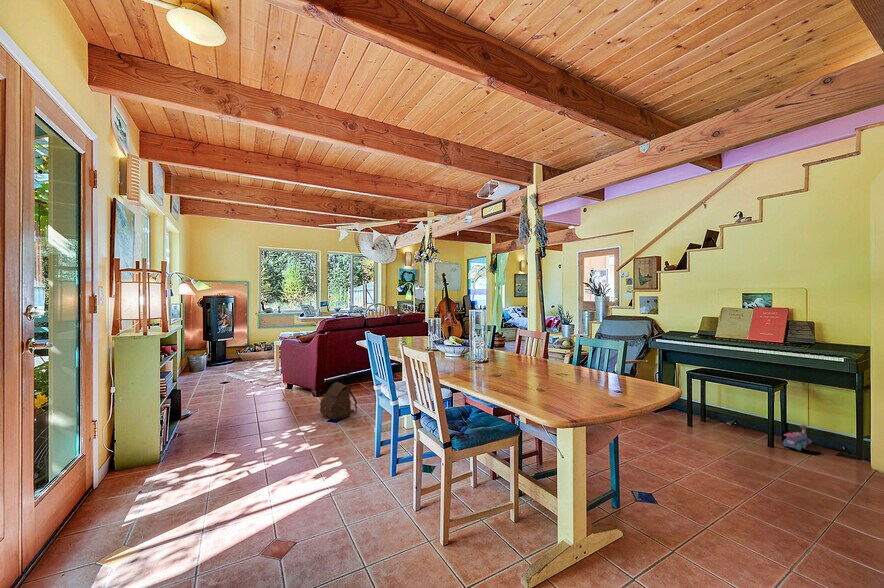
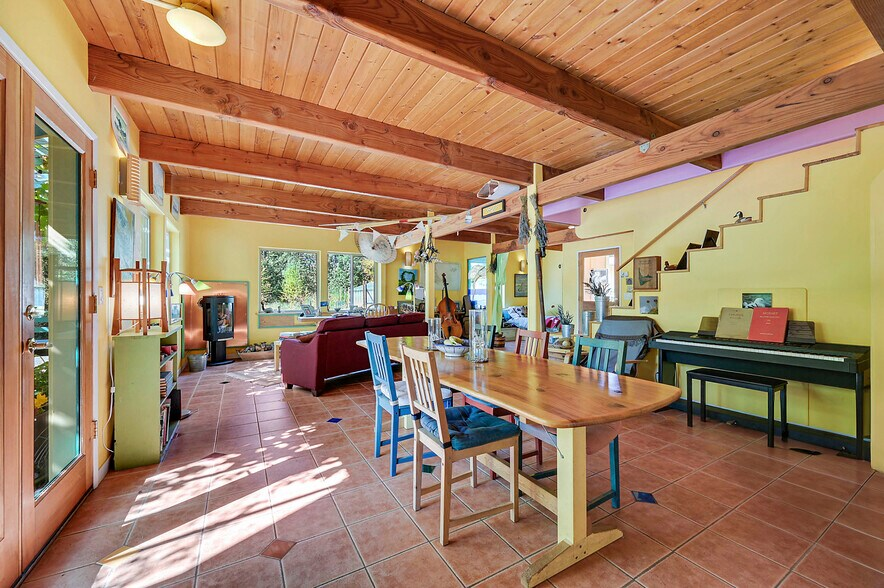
- toy train [782,424,813,452]
- satchel [319,381,358,421]
